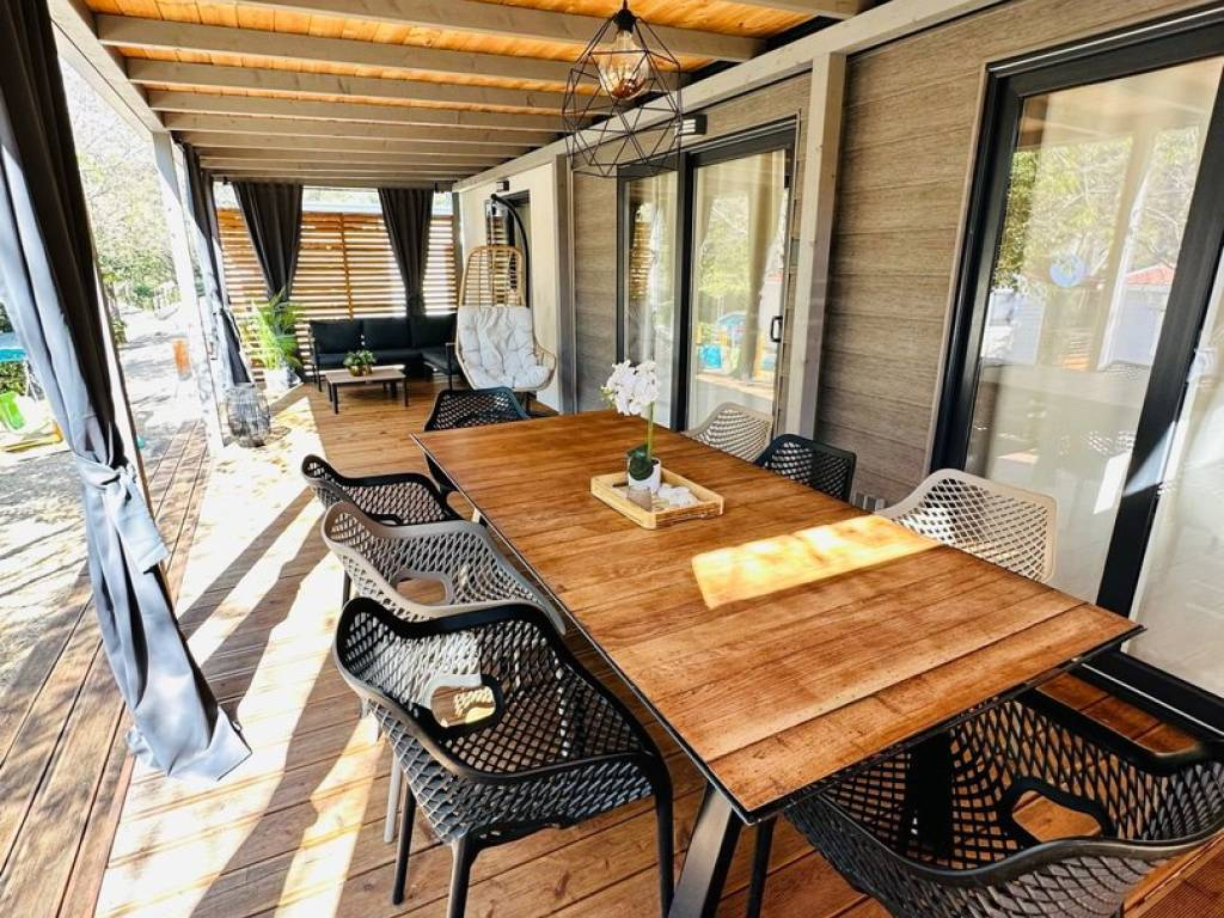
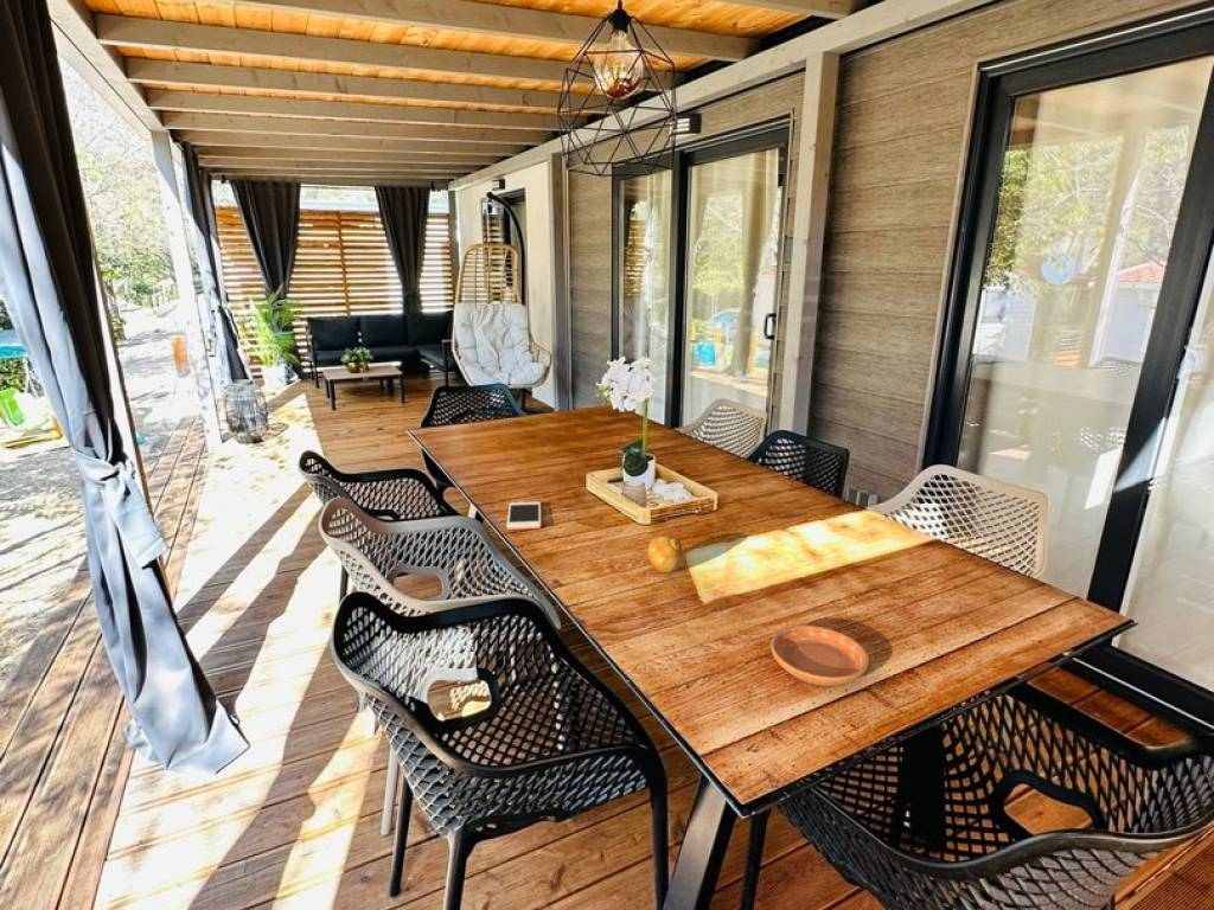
+ saucer [771,624,870,687]
+ cell phone [505,501,542,531]
+ fruit [646,534,684,573]
